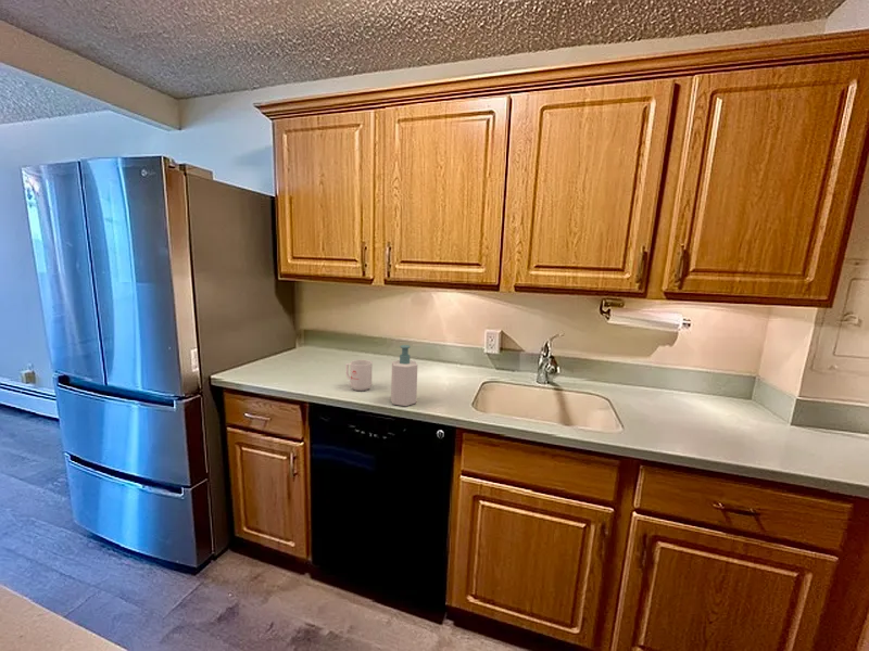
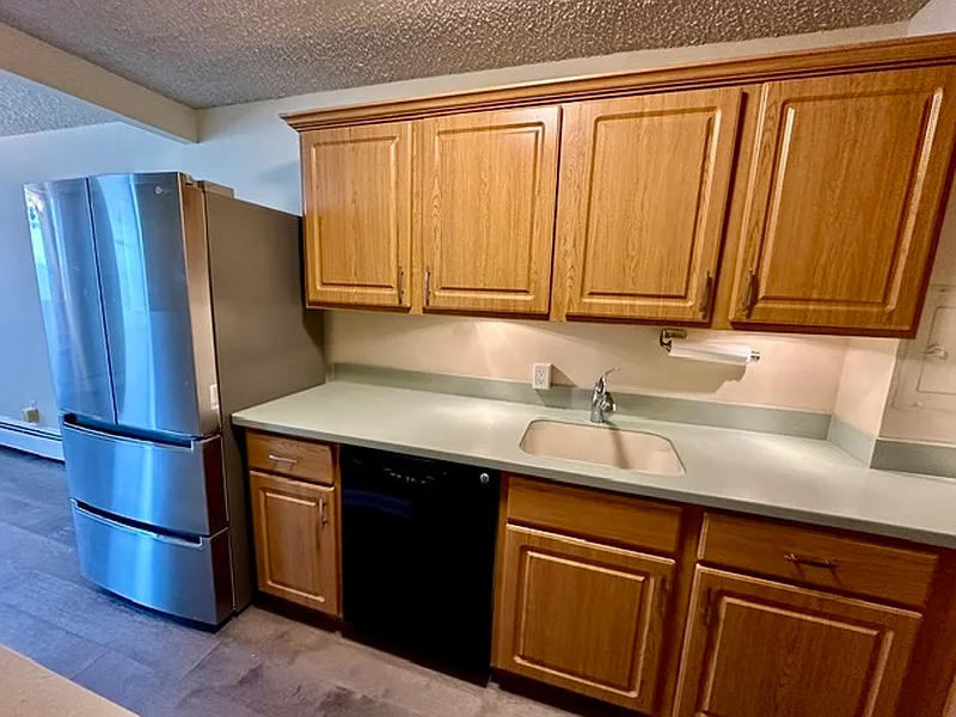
- soap bottle [390,344,418,407]
- mug [344,359,373,392]
